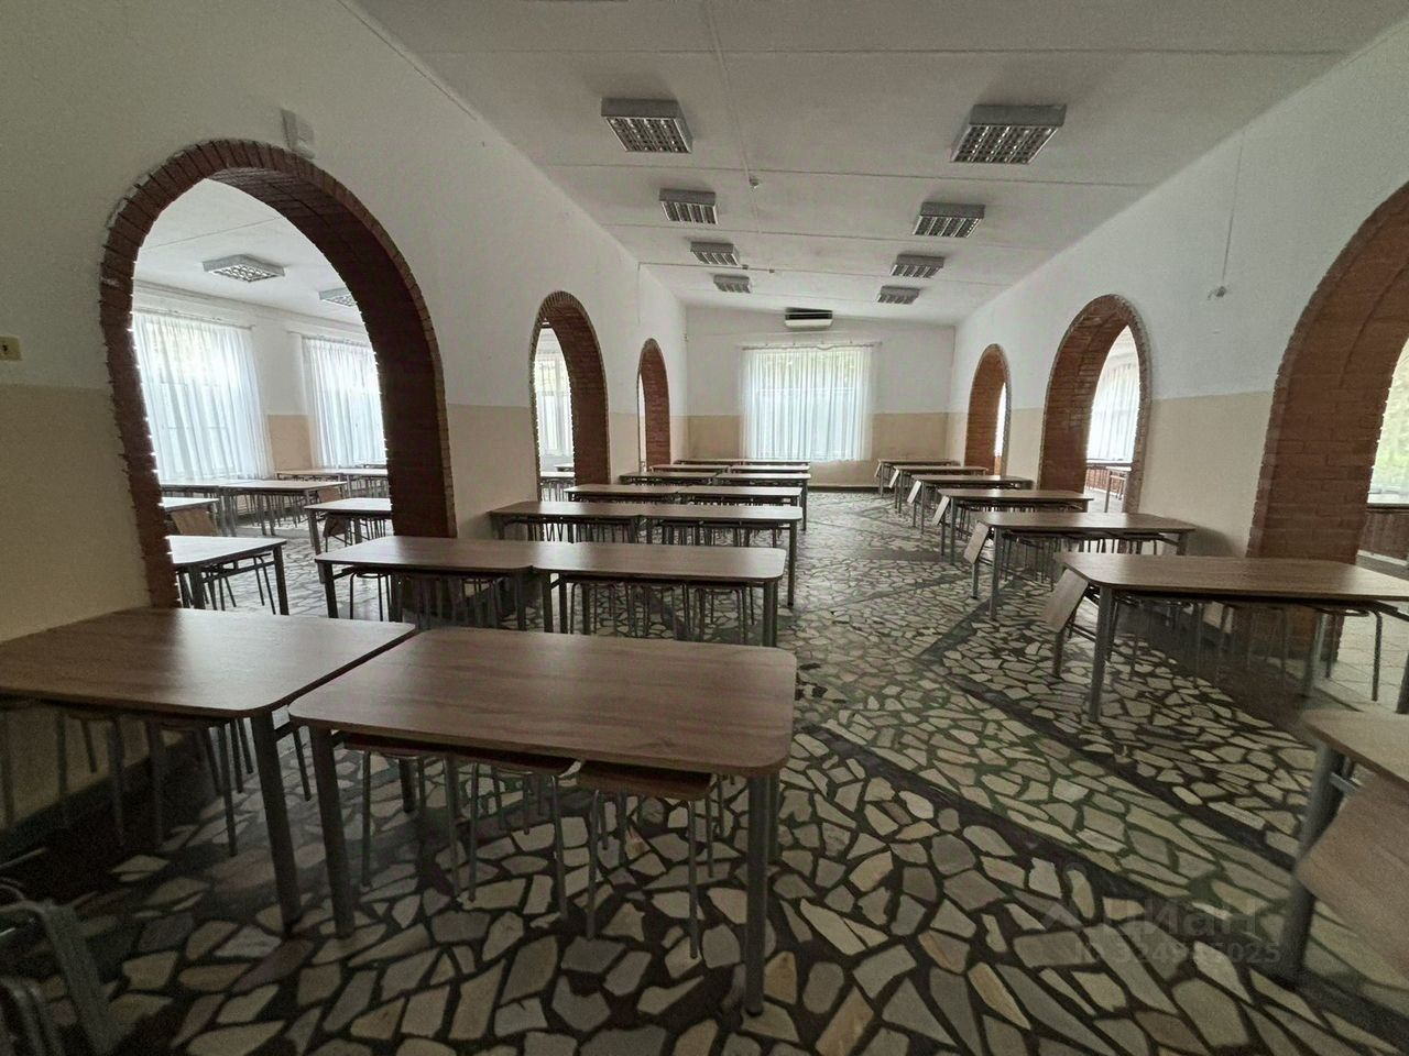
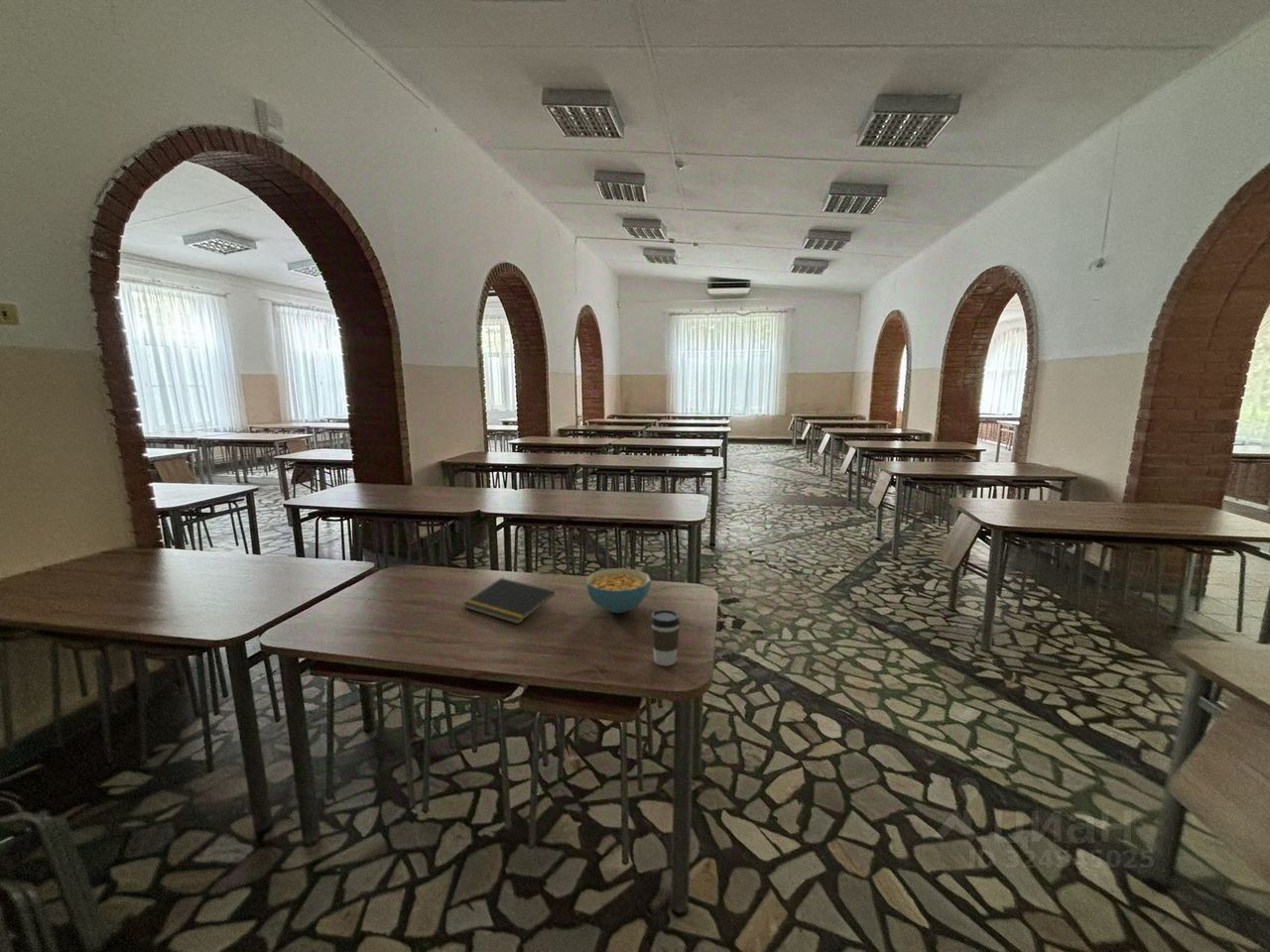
+ coffee cup [649,608,682,667]
+ cereal bowl [585,567,652,614]
+ notepad [462,577,556,625]
